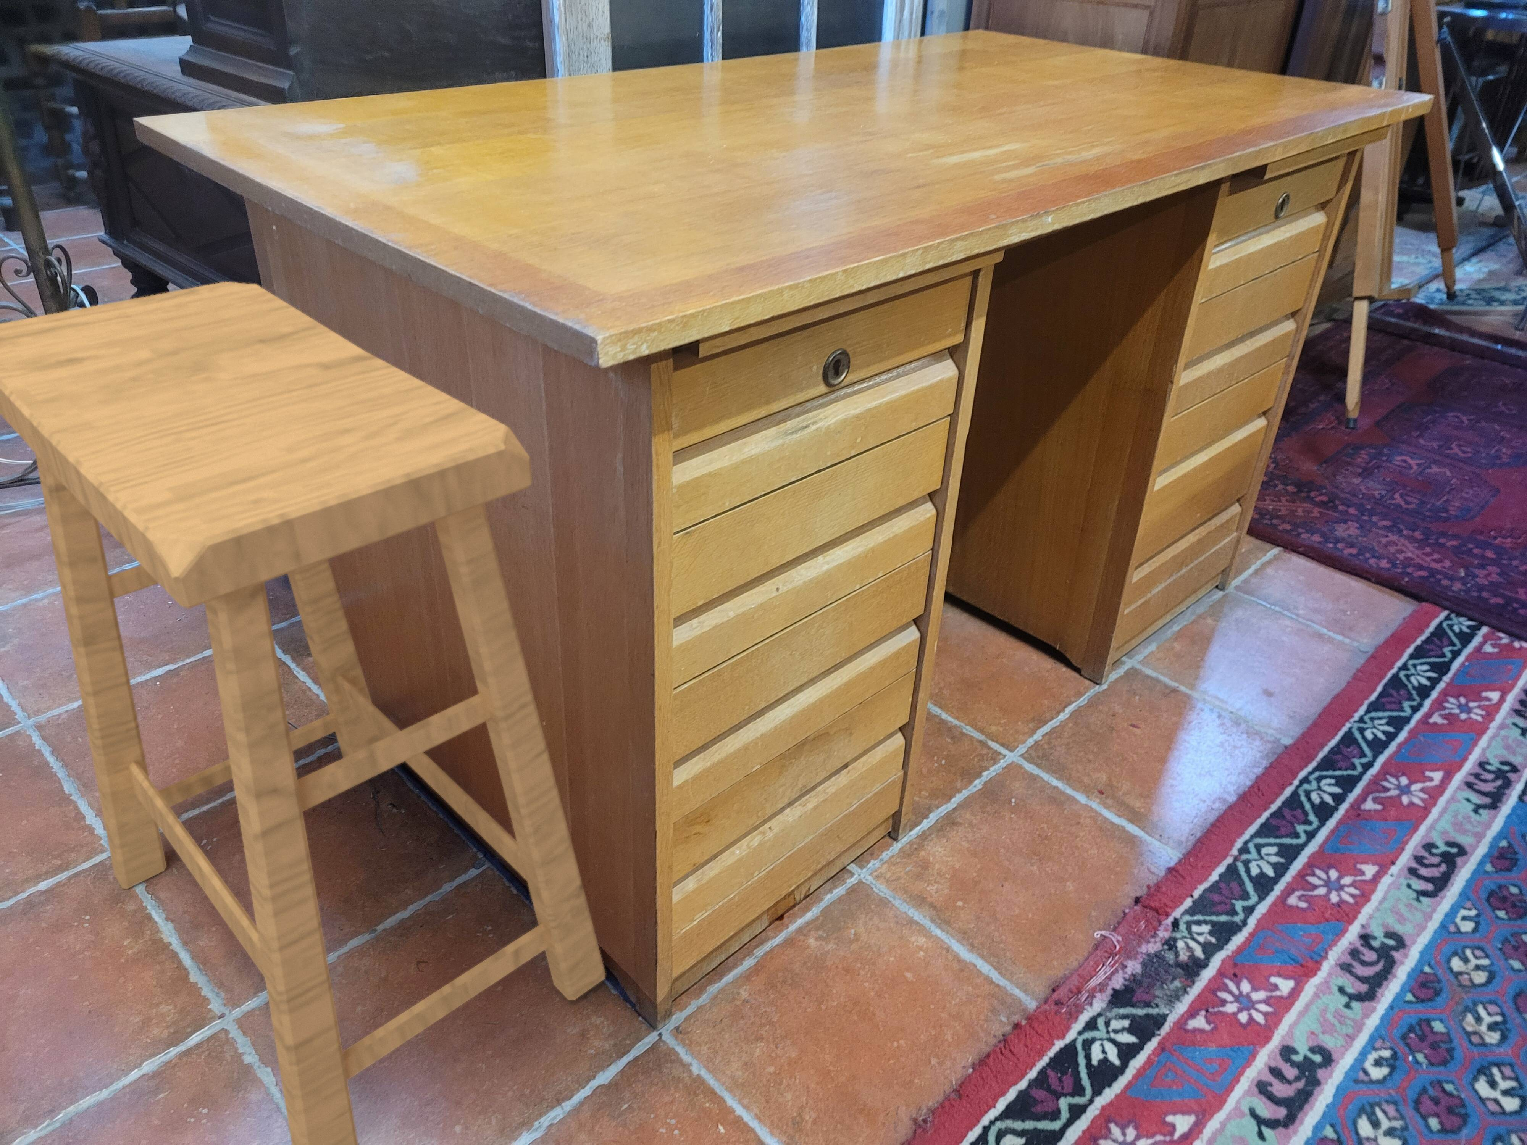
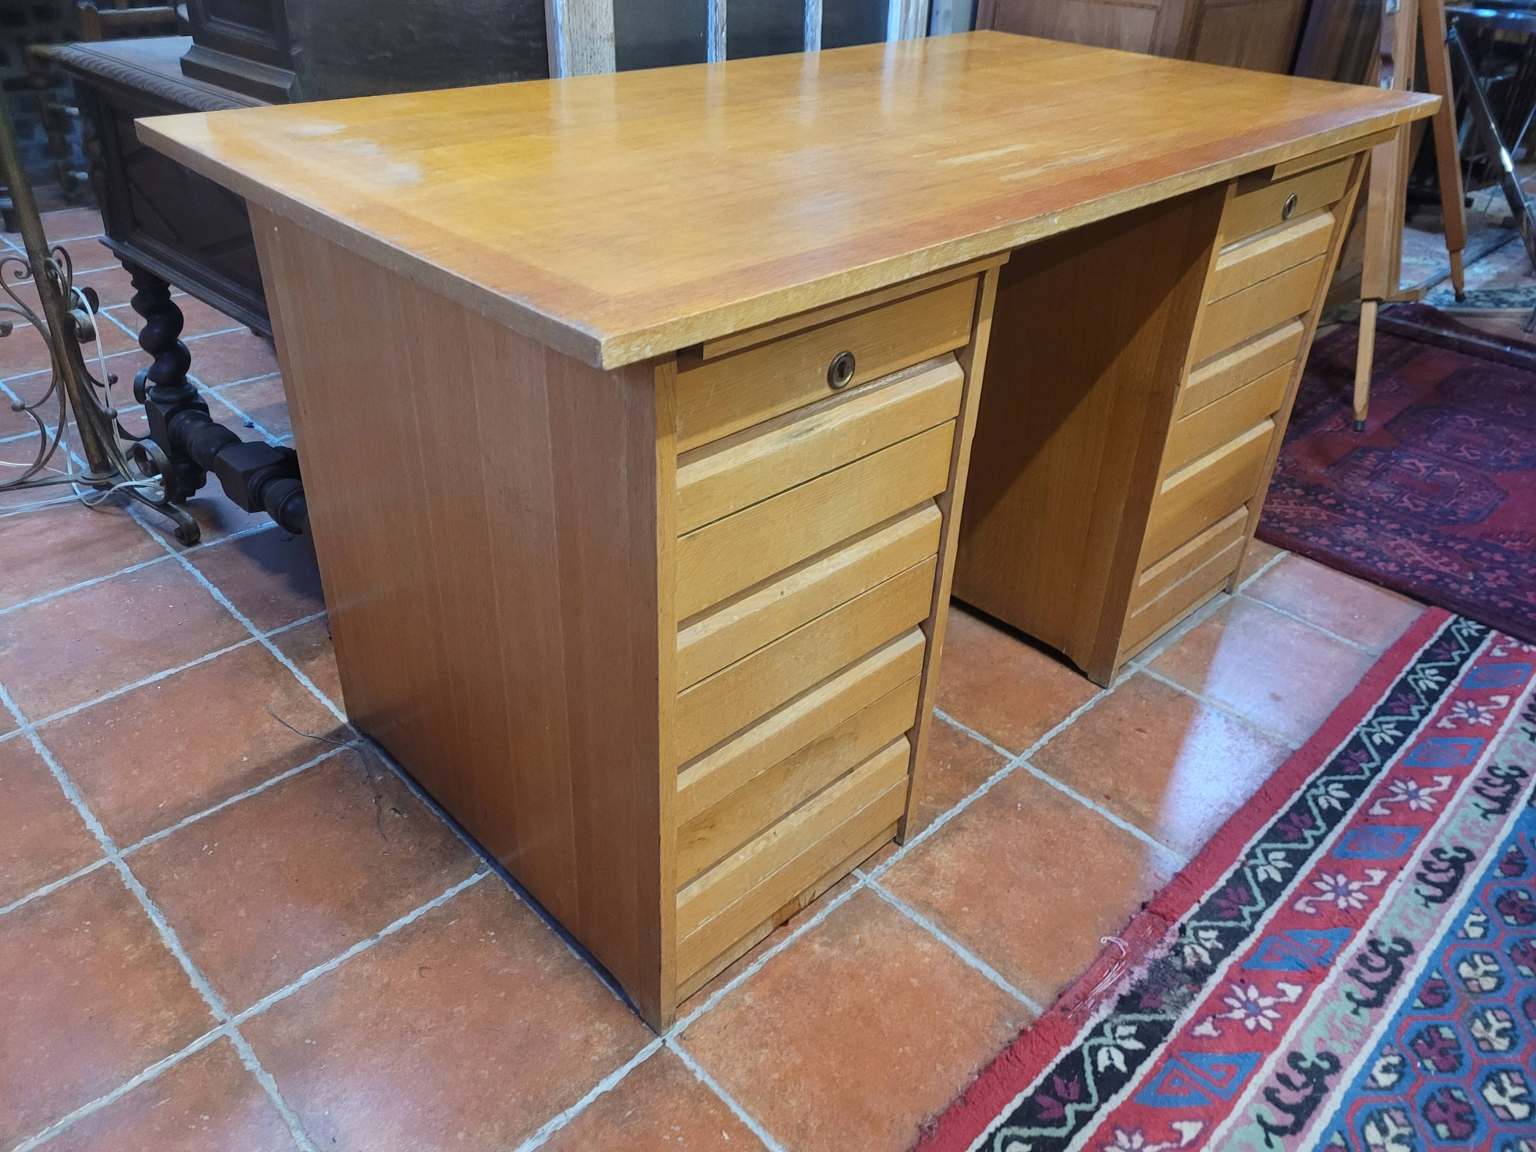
- stool [0,281,606,1145]
